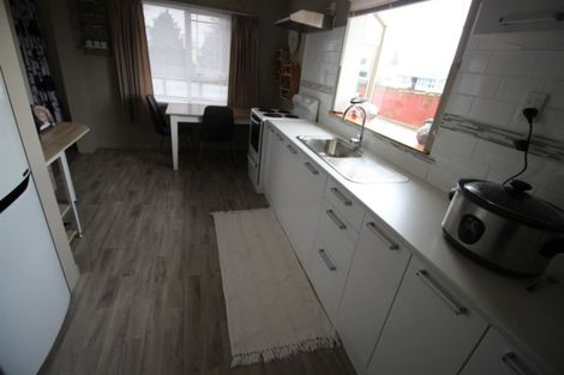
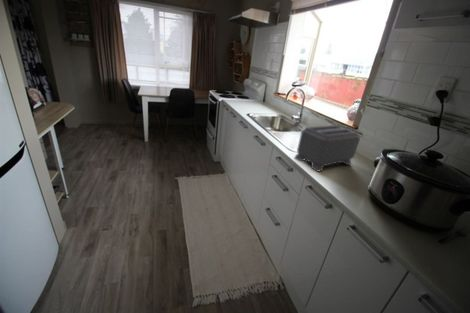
+ toaster [293,124,361,173]
